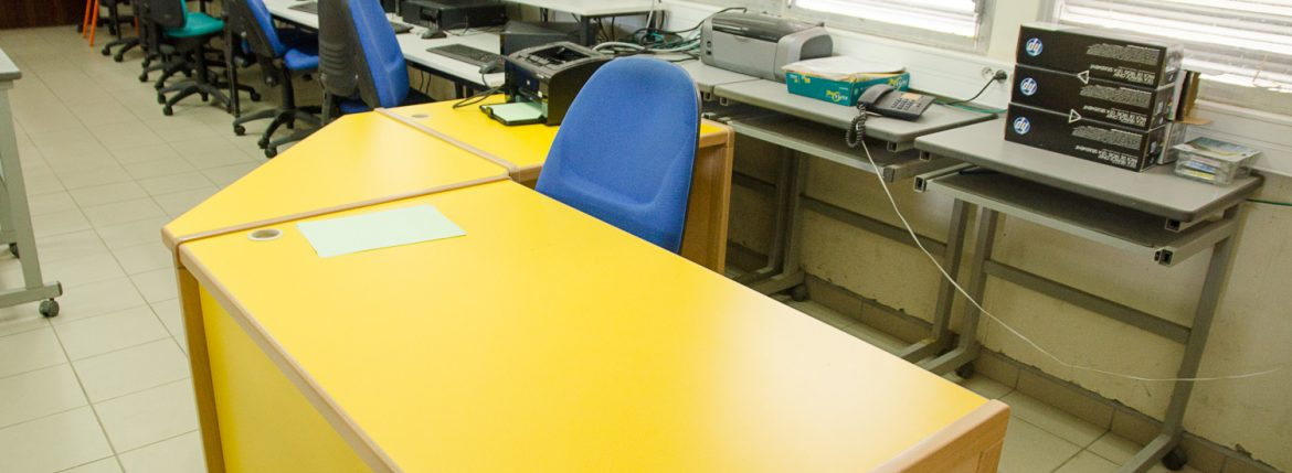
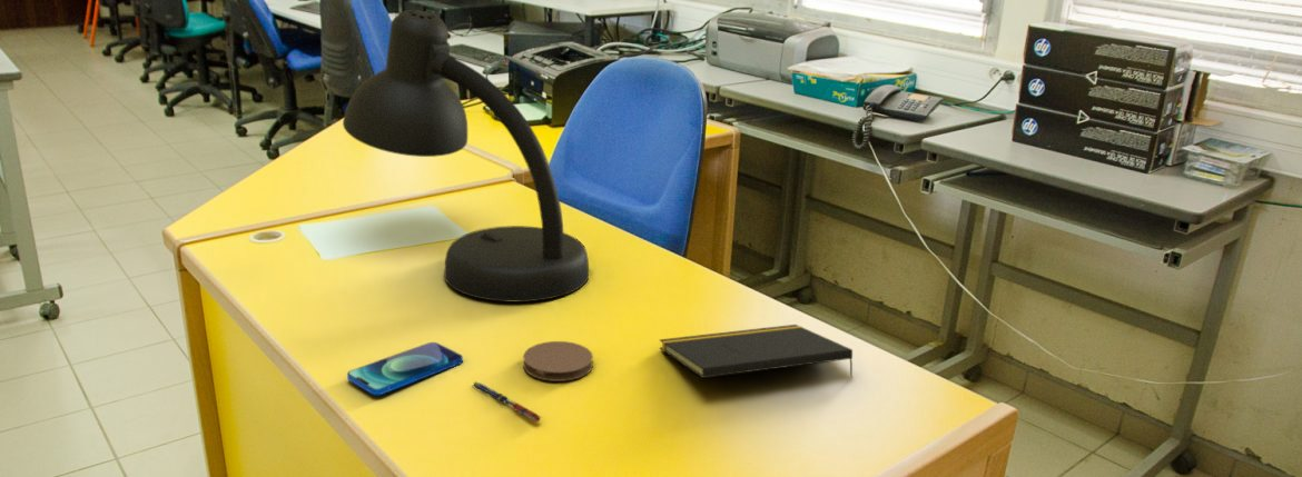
+ notepad [659,324,854,379]
+ desk lamp [342,9,590,302]
+ pen [472,380,542,423]
+ smartphone [346,341,464,396]
+ coaster [522,340,594,382]
